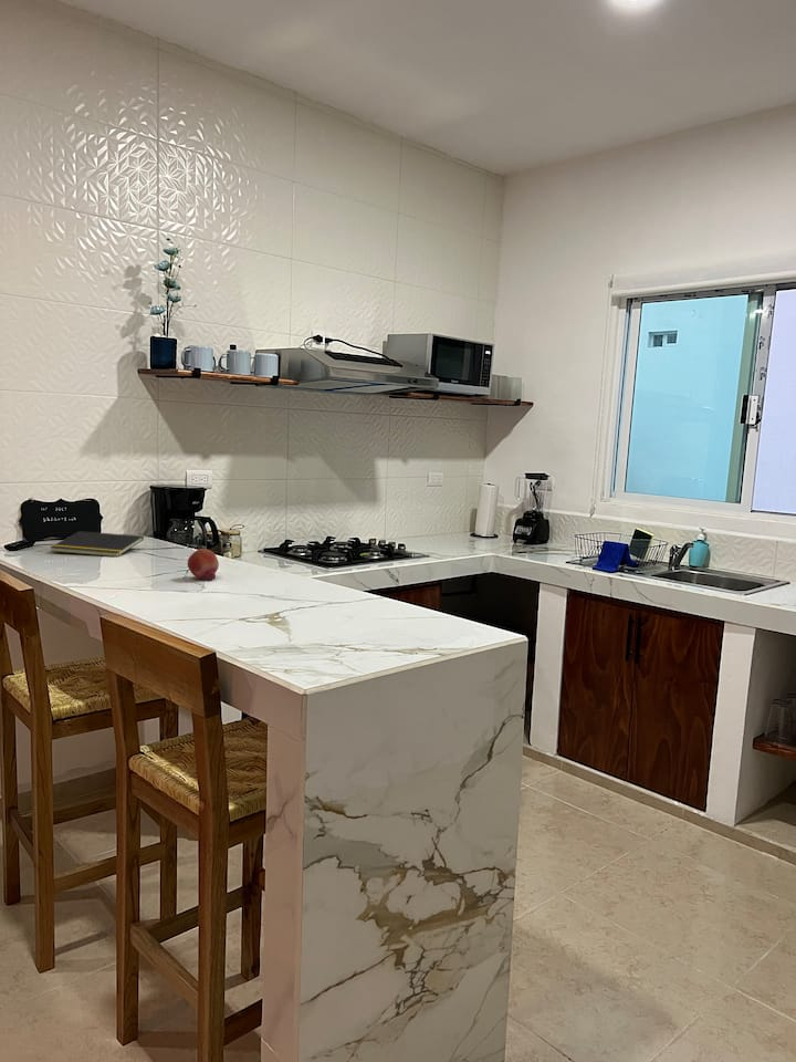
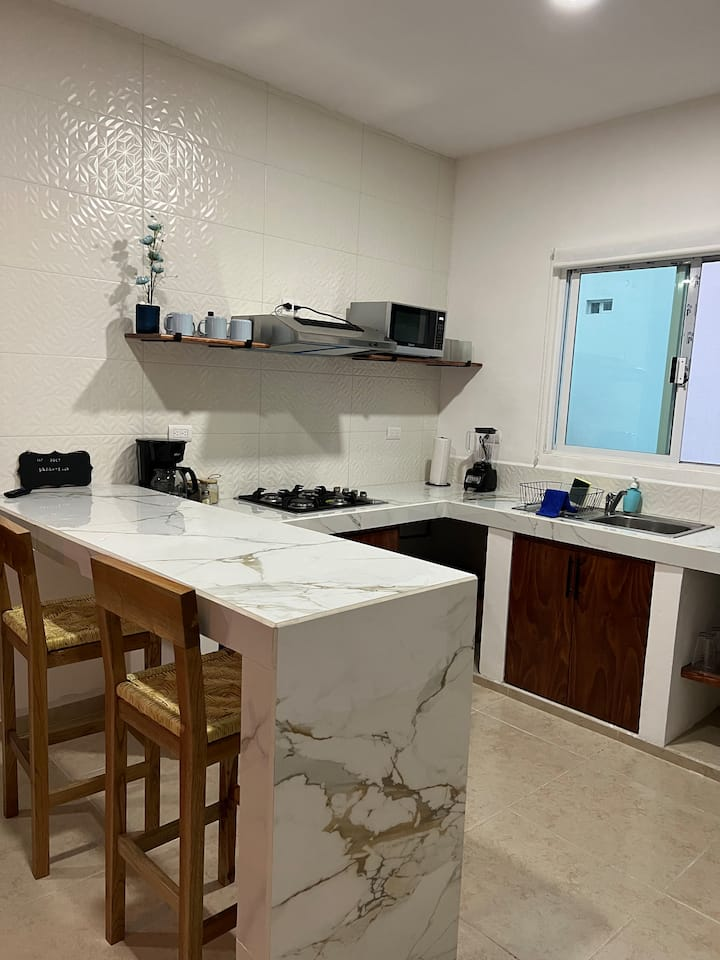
- fruit [187,548,220,581]
- notepad [50,530,145,558]
